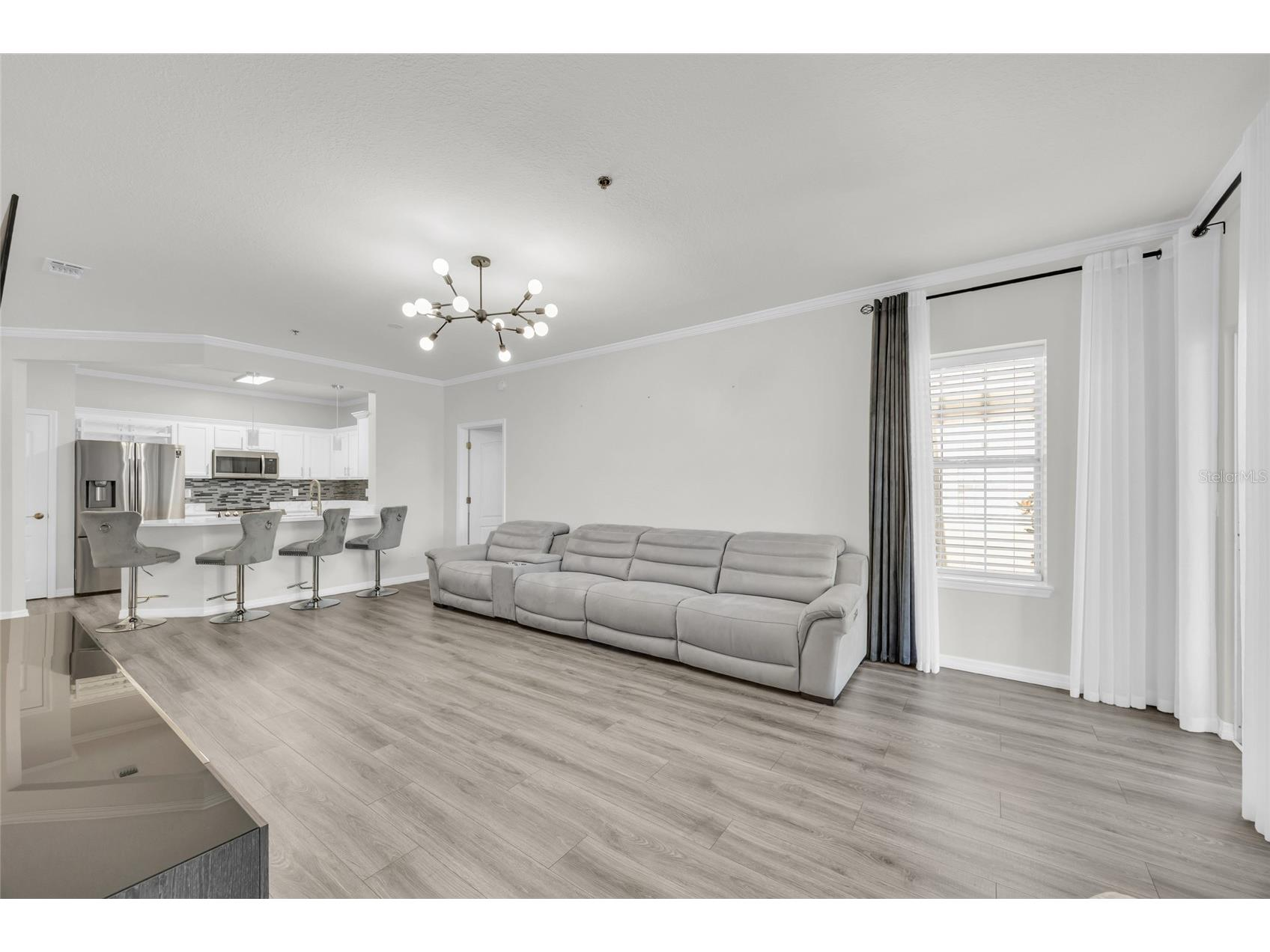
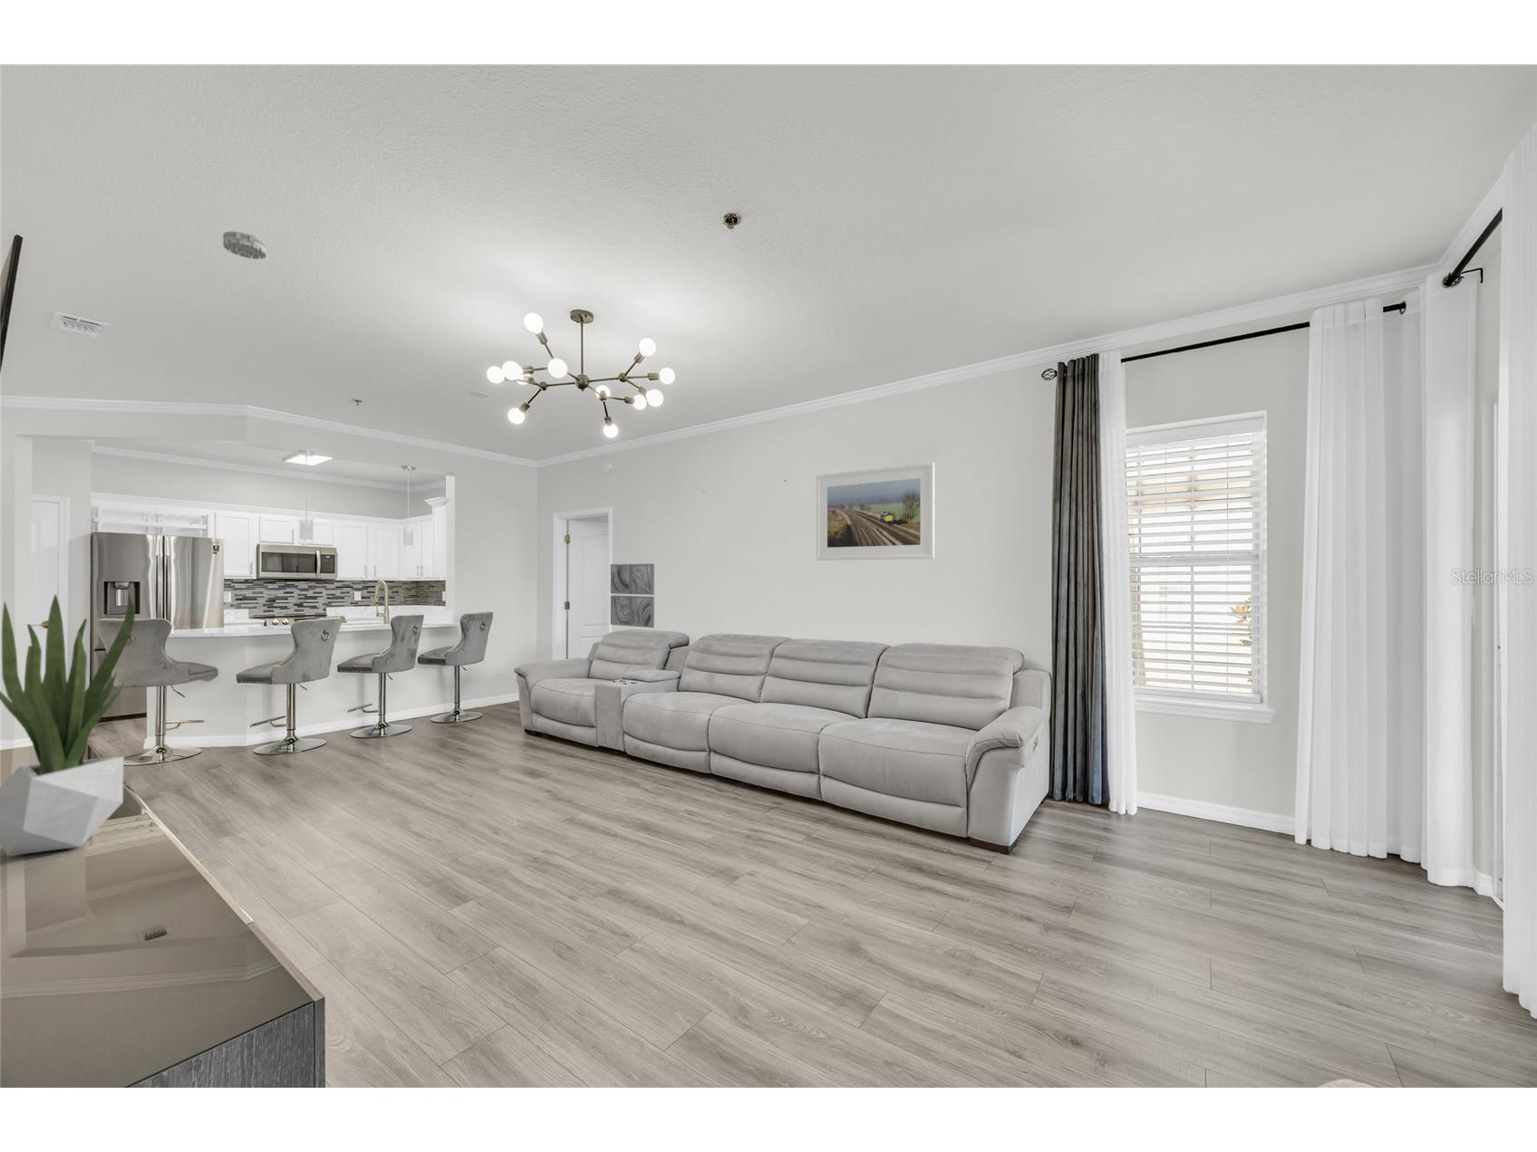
+ wall art [610,563,655,628]
+ smoke detector [221,230,267,260]
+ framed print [816,462,936,561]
+ potted plant [0,593,136,857]
